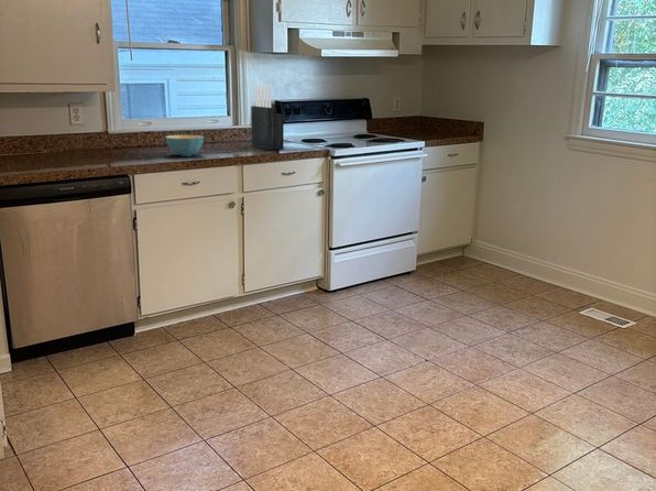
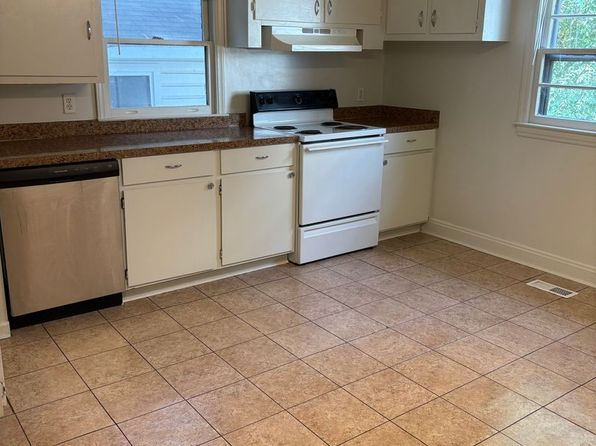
- knife block [250,84,284,151]
- cereal bowl [164,134,205,157]
